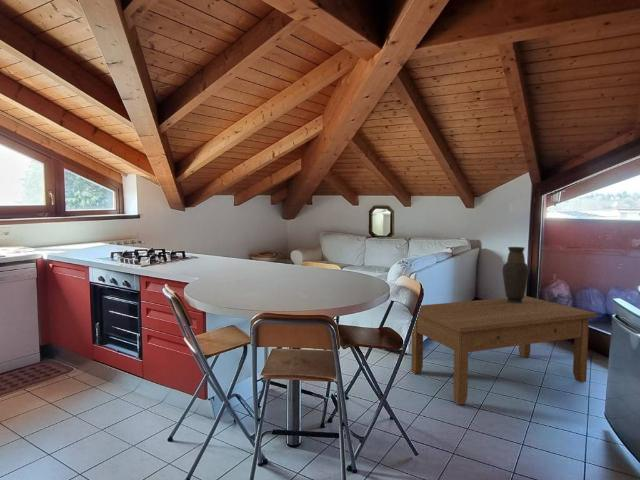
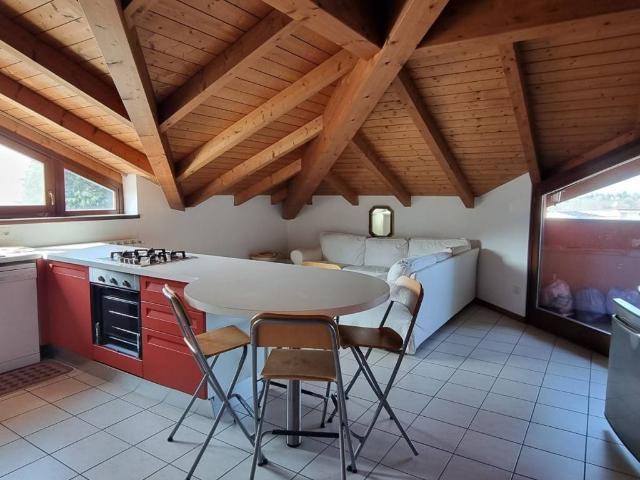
- vase [501,246,530,304]
- coffee table [410,295,597,406]
